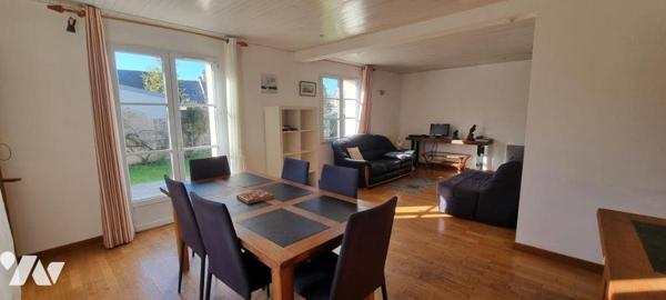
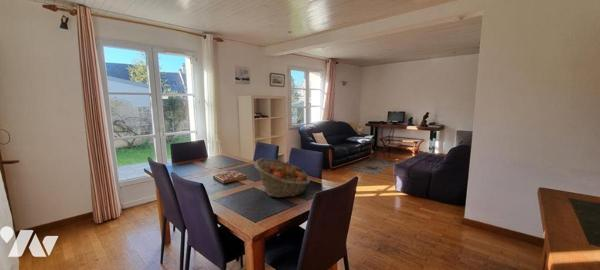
+ fruit basket [253,157,311,199]
